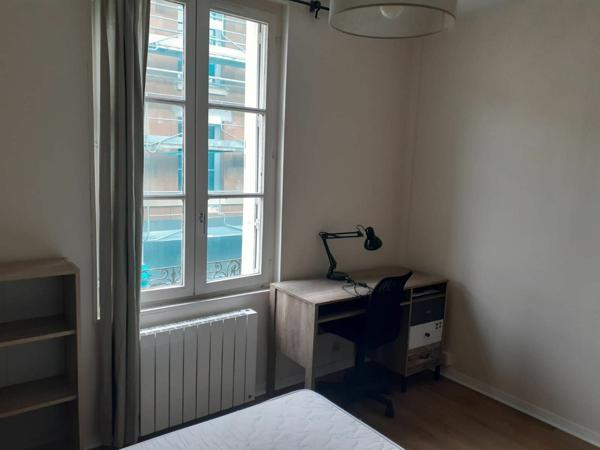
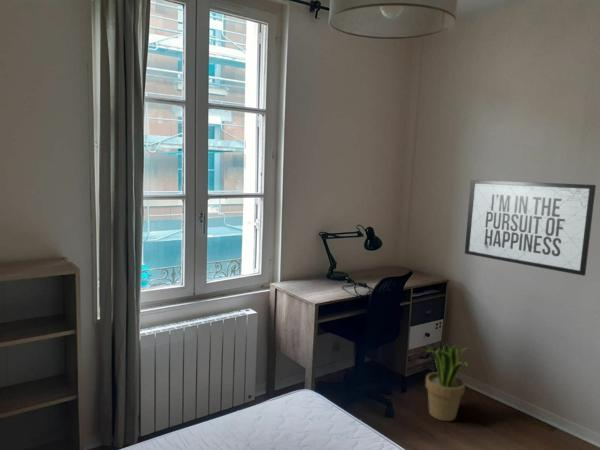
+ potted plant [424,343,470,422]
+ mirror [464,179,597,277]
